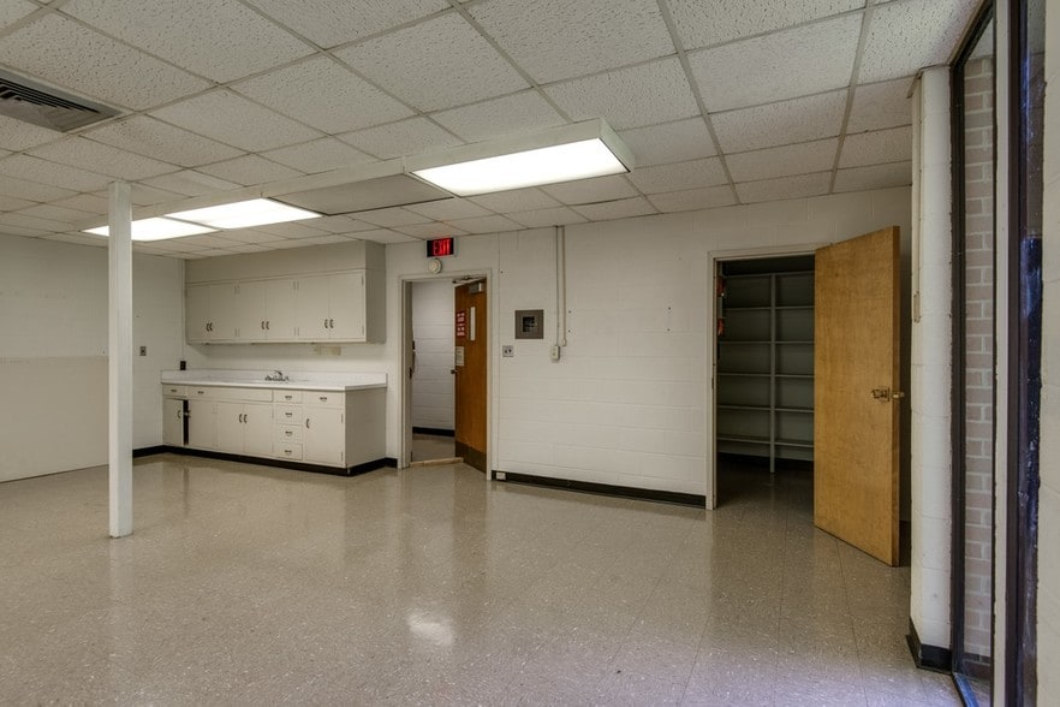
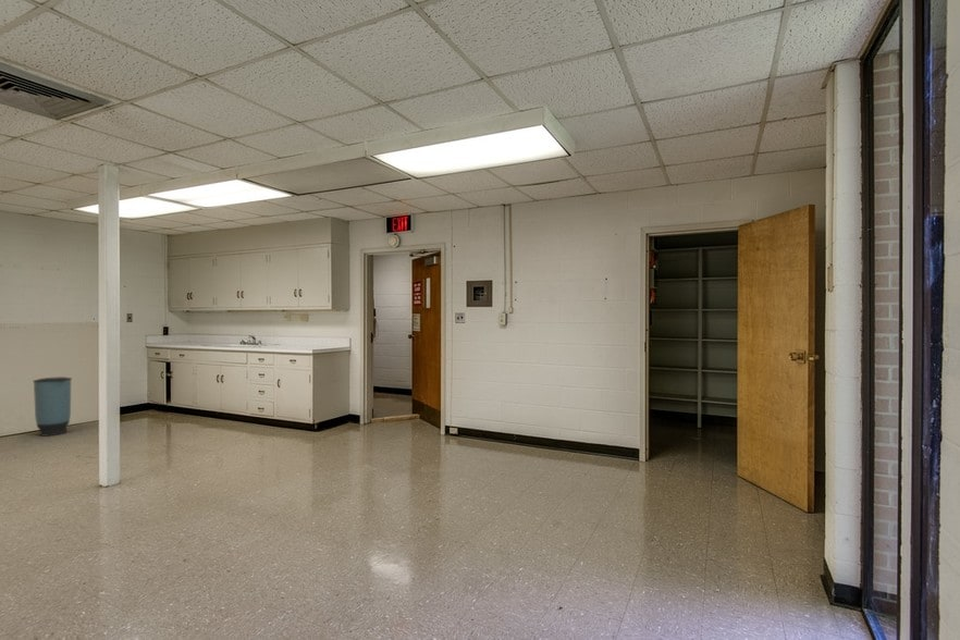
+ trash can [32,376,73,438]
